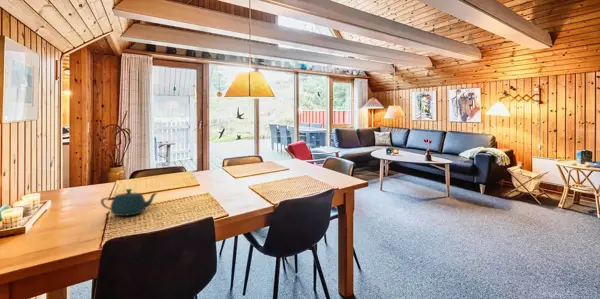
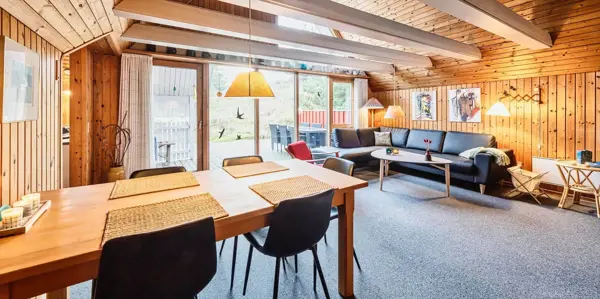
- teapot [100,188,159,217]
